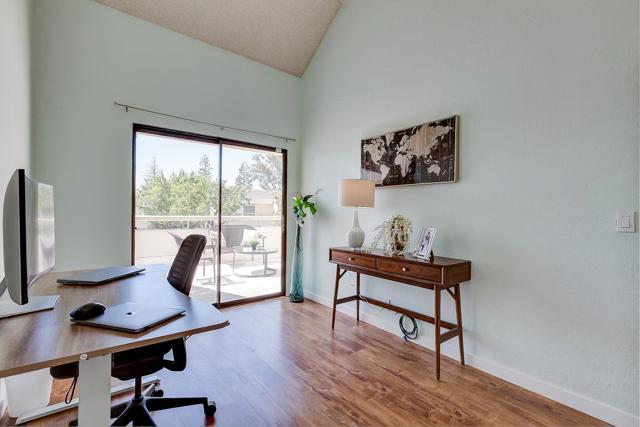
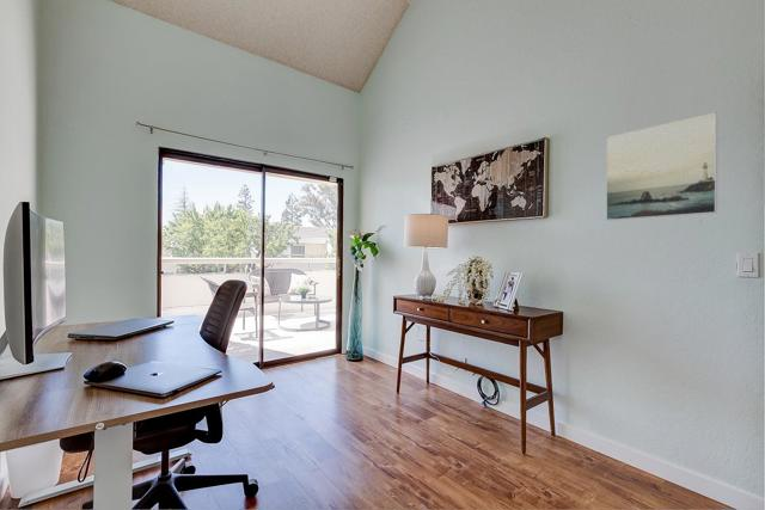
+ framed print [605,111,718,222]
